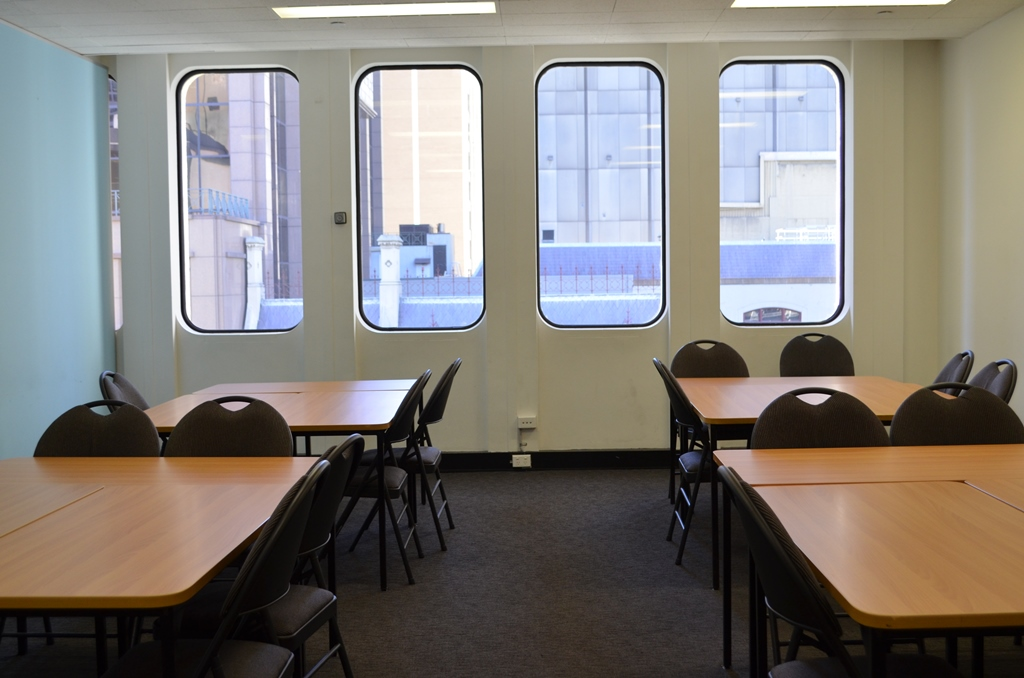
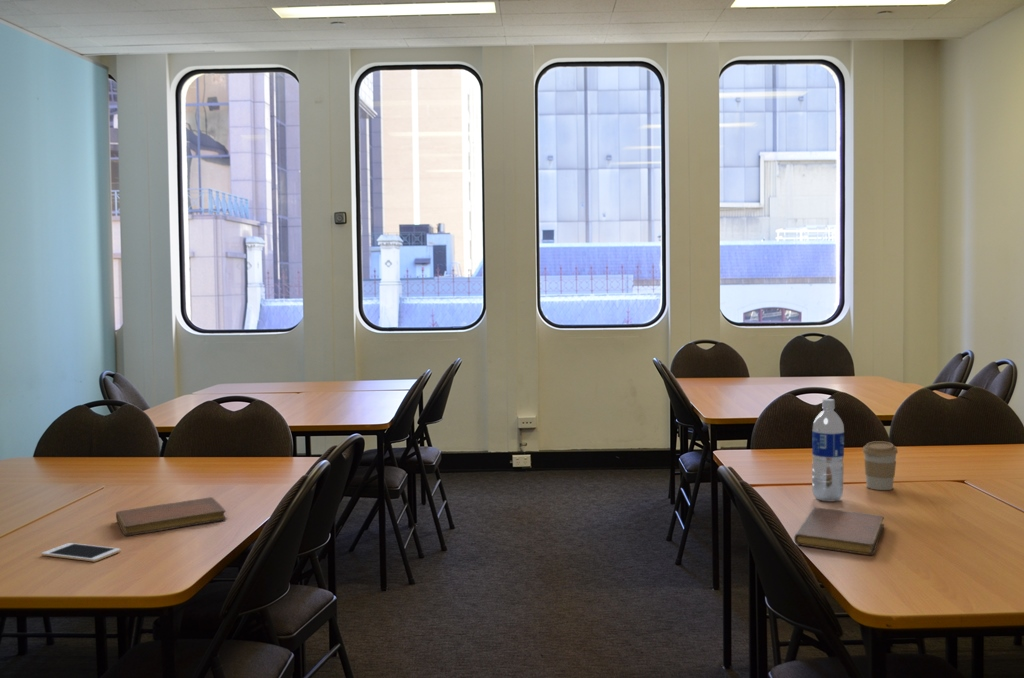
+ notebook [115,496,227,537]
+ cell phone [40,542,122,563]
+ coffee cup [862,440,899,491]
+ notebook [793,507,885,556]
+ water bottle [811,398,845,503]
